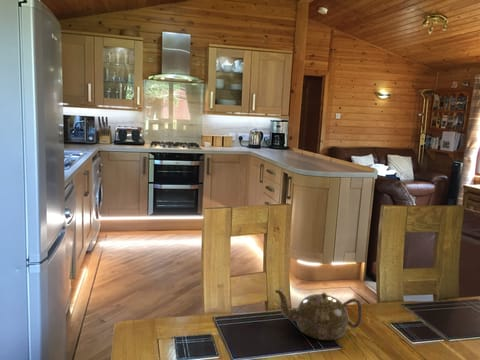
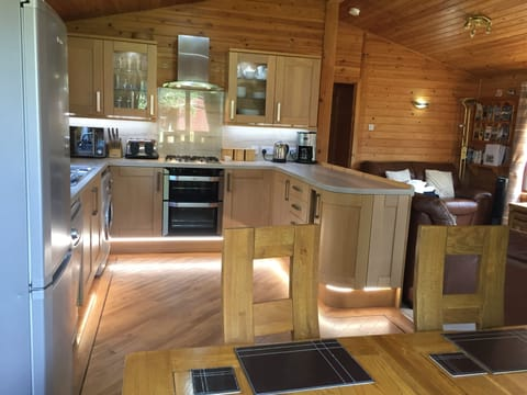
- teapot [274,289,363,341]
